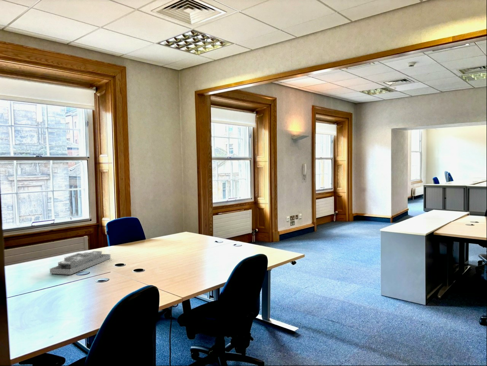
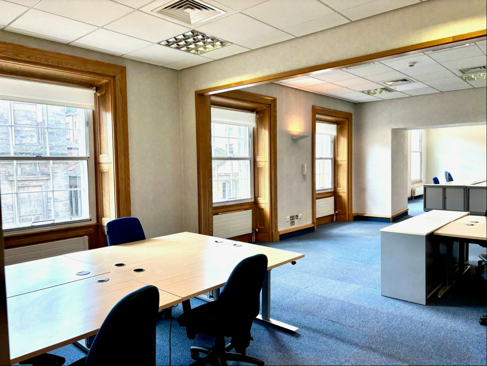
- desk organizer [49,250,111,276]
